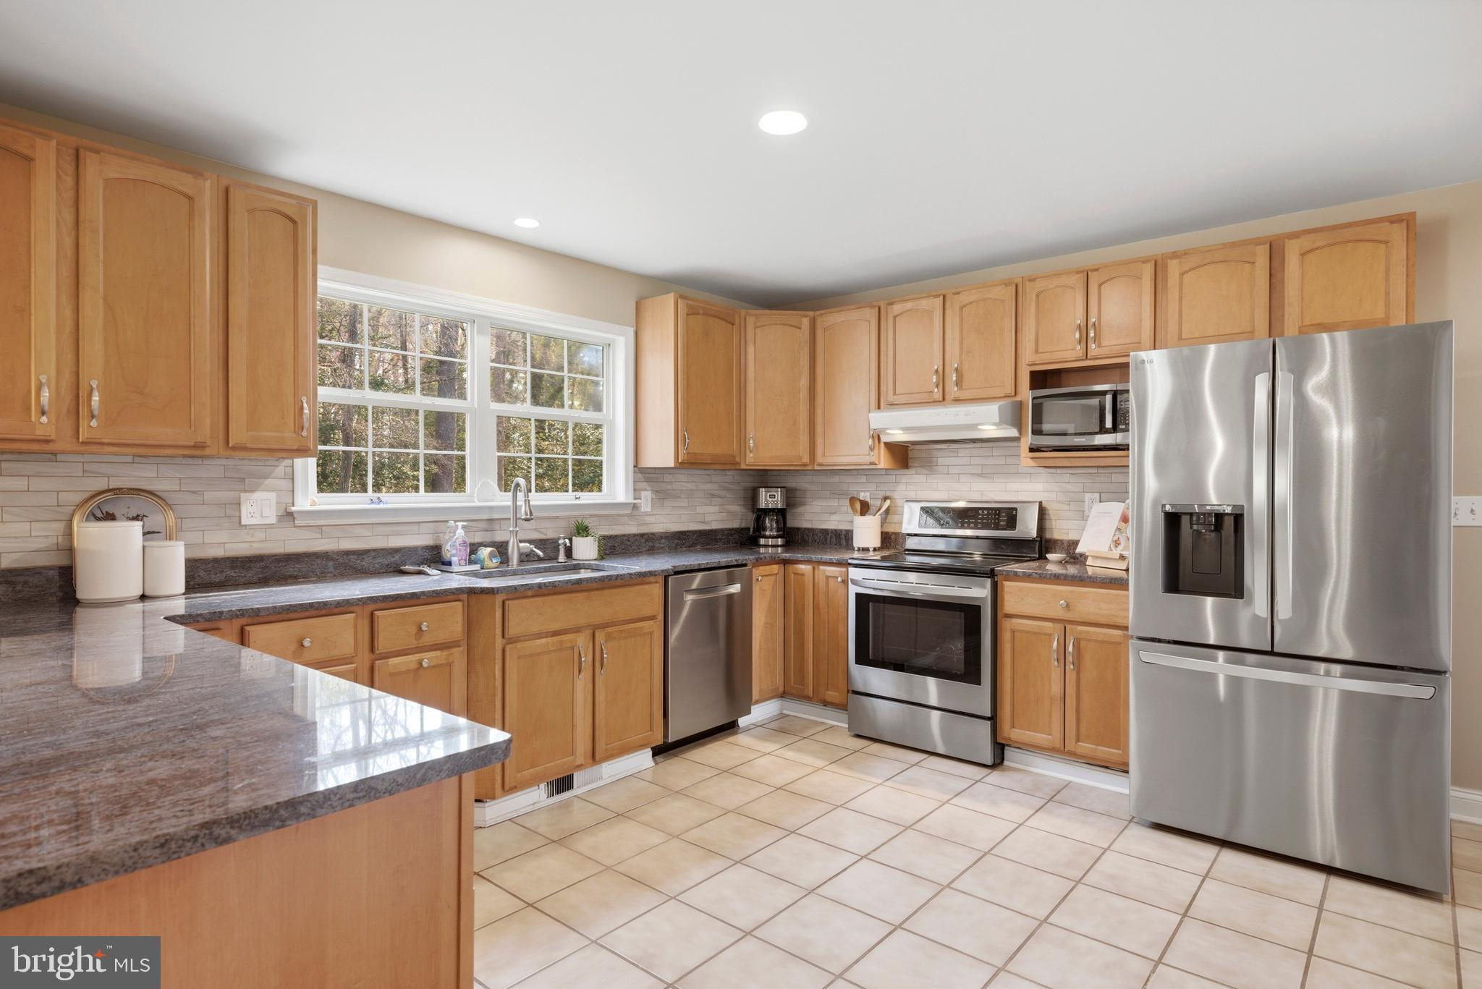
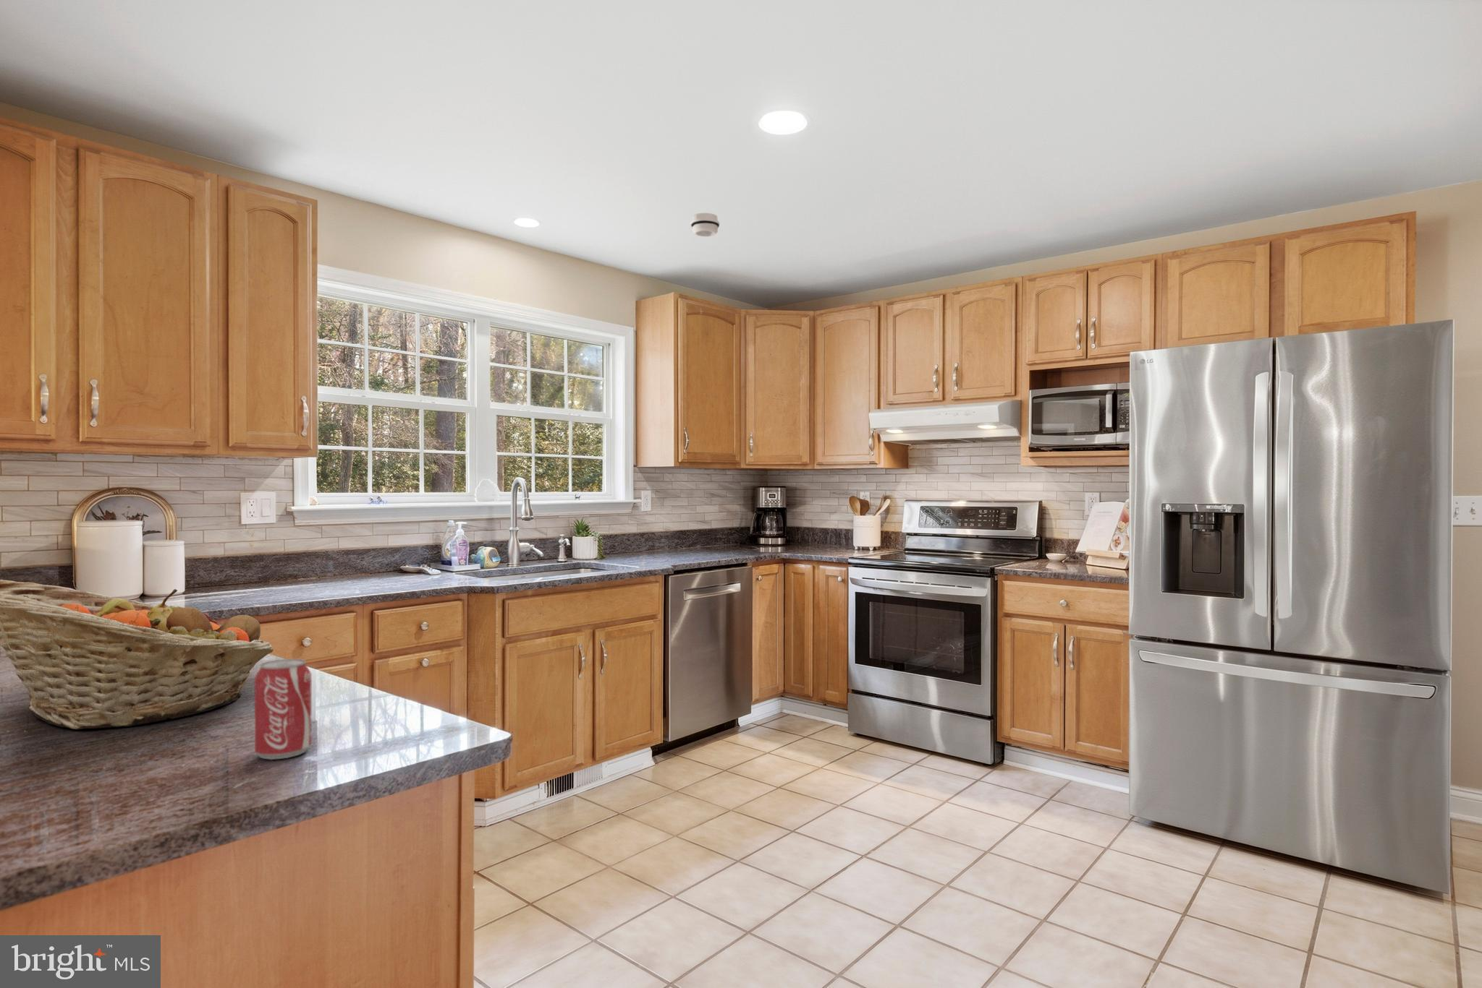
+ beverage can [254,658,312,761]
+ smoke detector [691,213,719,238]
+ fruit basket [0,579,275,730]
